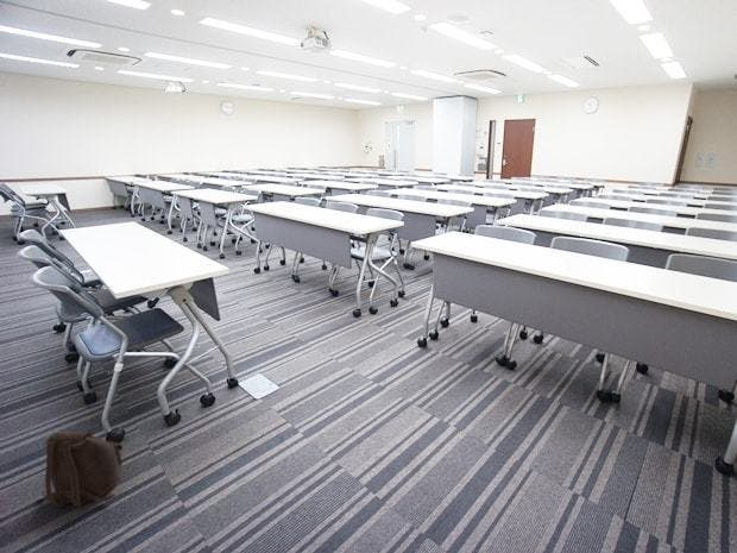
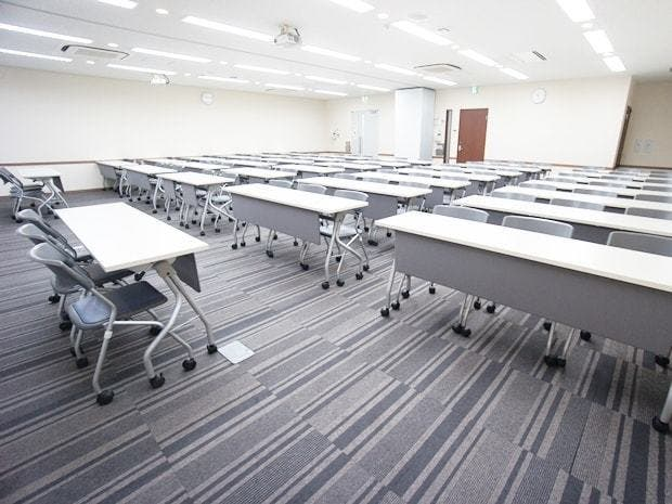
- backpack [40,431,124,508]
